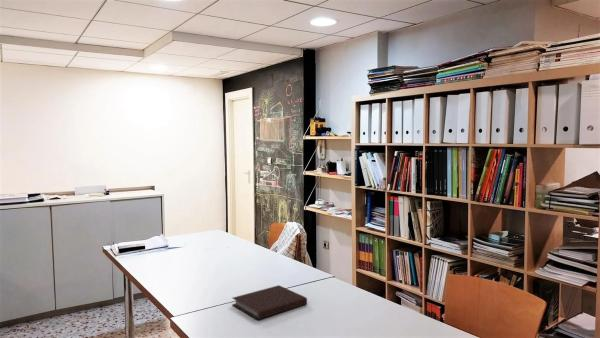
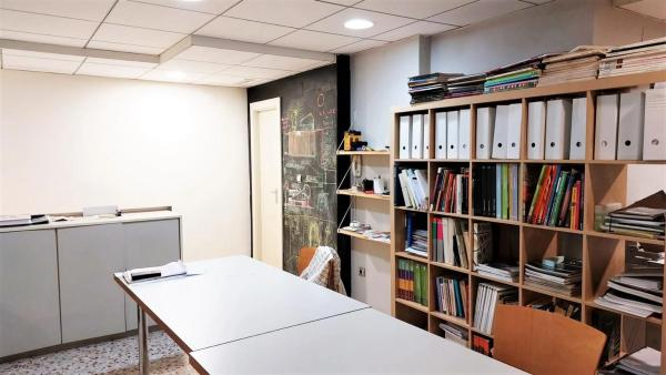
- notebook [231,284,308,321]
